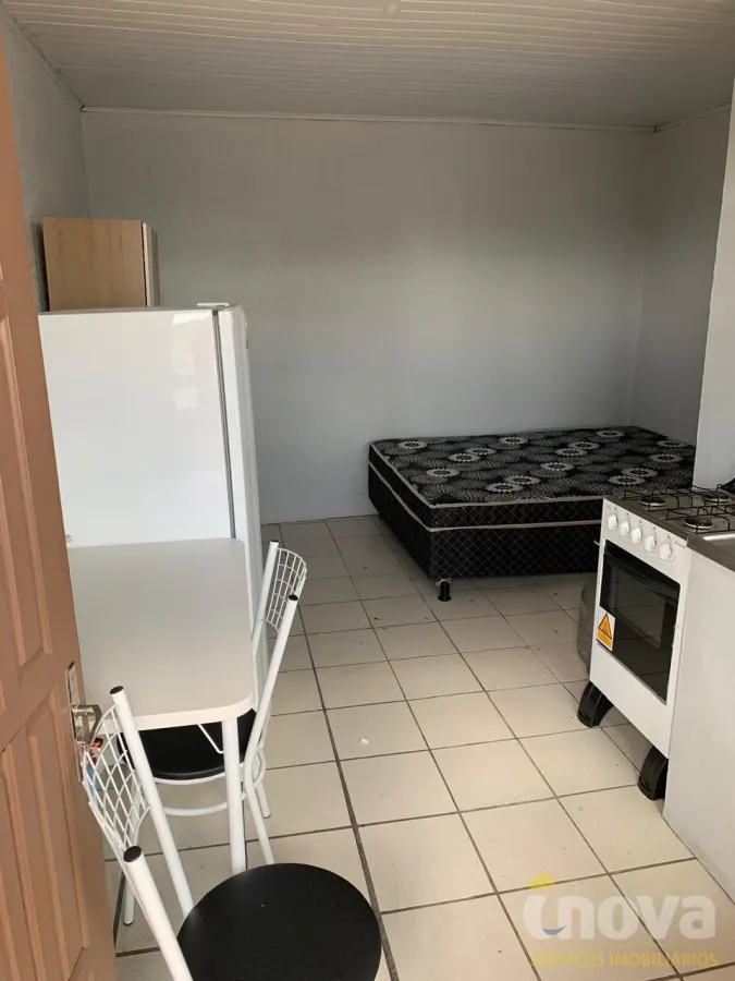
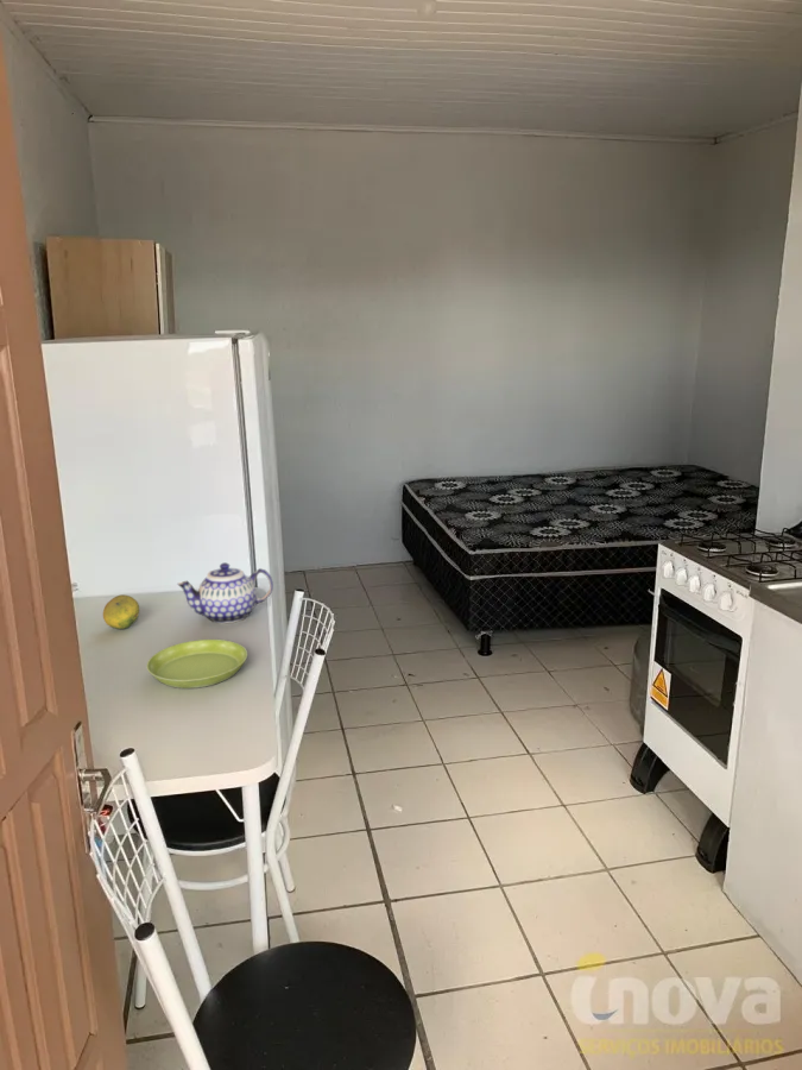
+ fruit [102,593,140,630]
+ teapot [176,561,274,624]
+ saucer [146,638,248,690]
